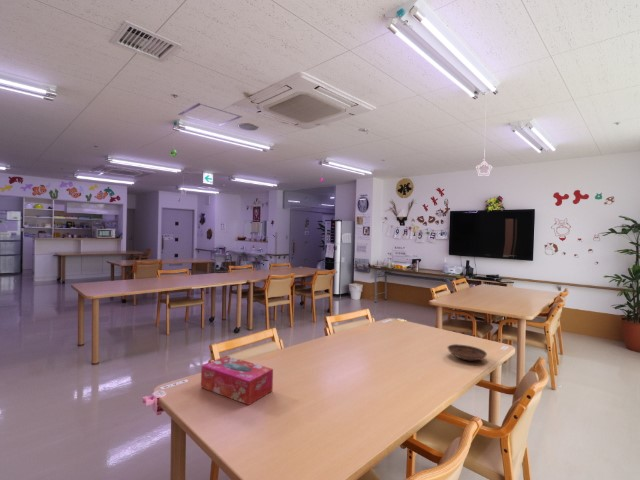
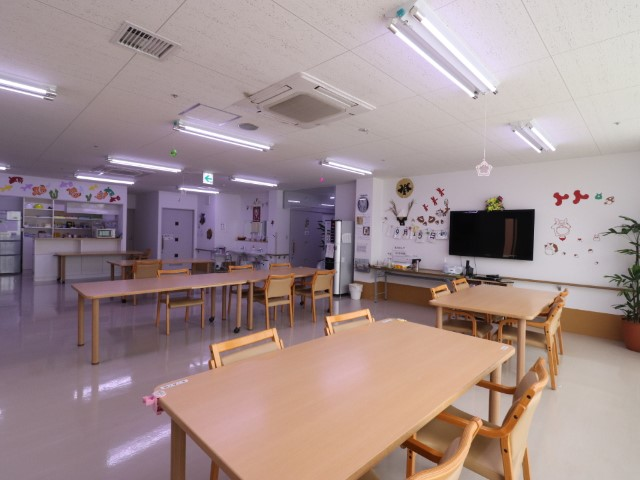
- bowl [446,343,488,362]
- tissue box [200,355,274,406]
